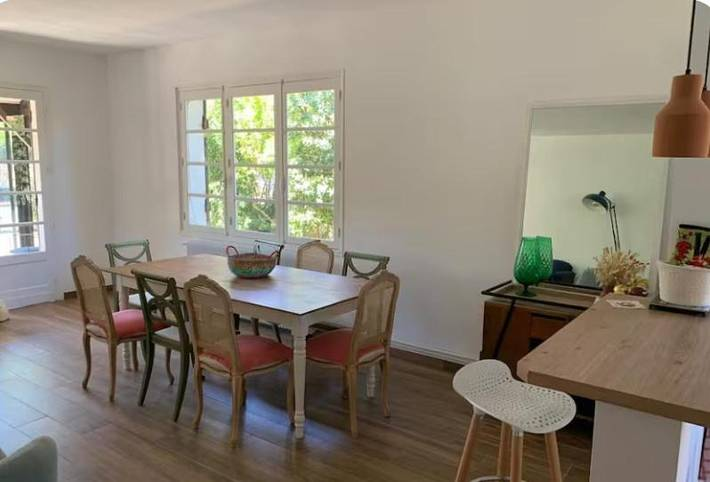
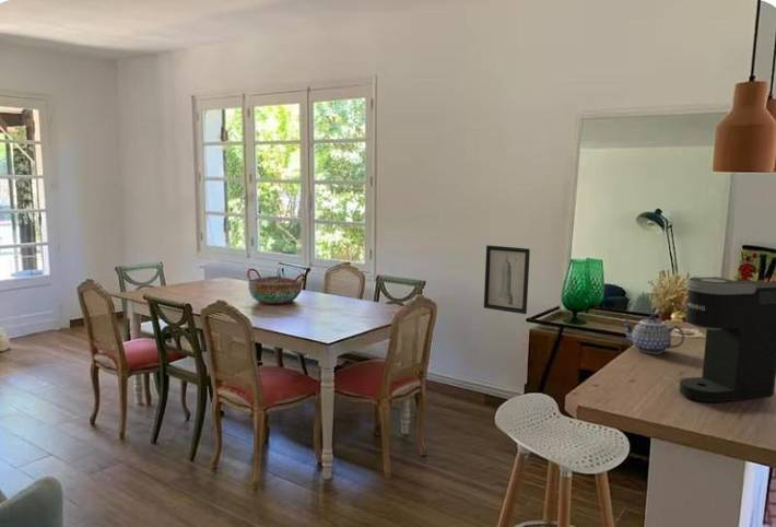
+ teapot [620,315,685,354]
+ wall art [483,244,531,315]
+ coffee maker [678,276,776,403]
